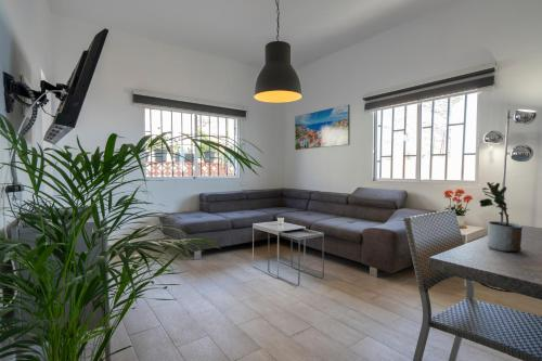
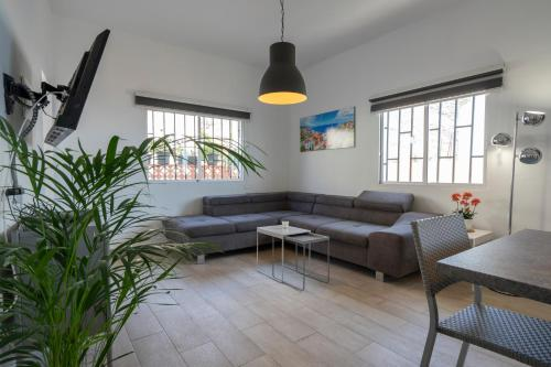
- potted plant [478,181,524,253]
